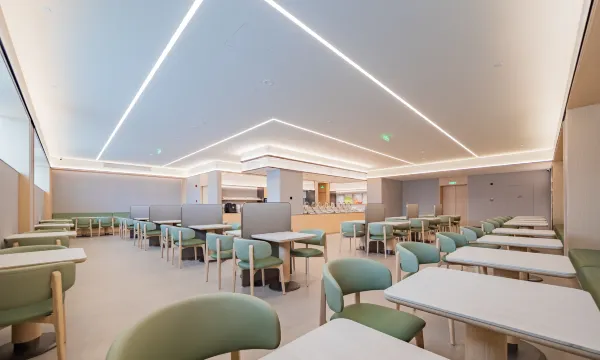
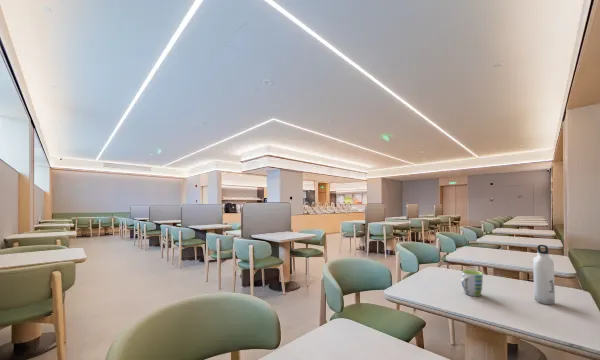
+ water bottle [532,244,556,306]
+ mug [460,269,484,297]
